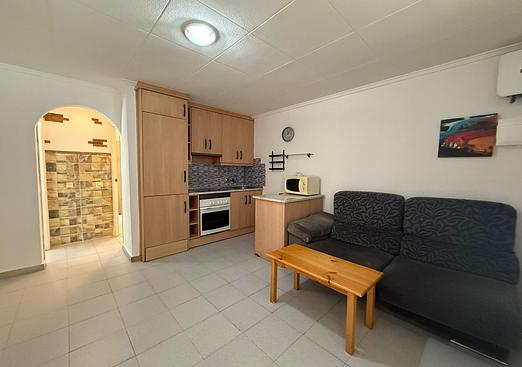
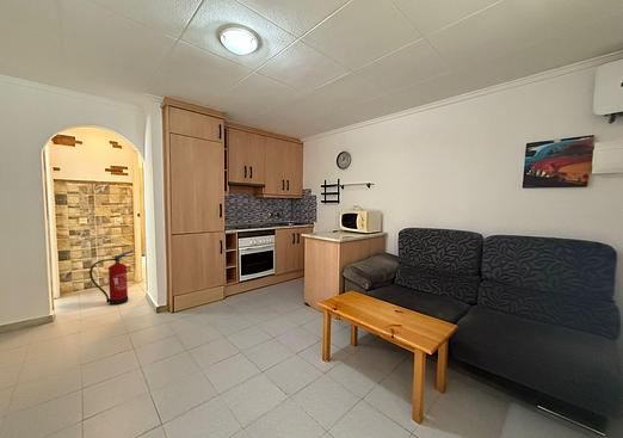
+ fire extinguisher [88,249,134,307]
